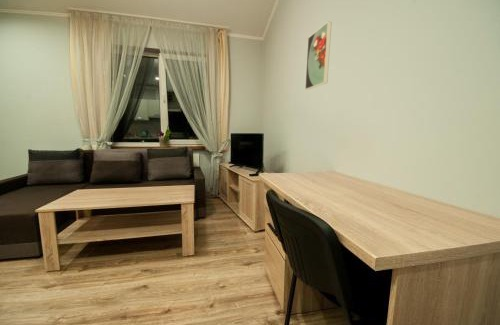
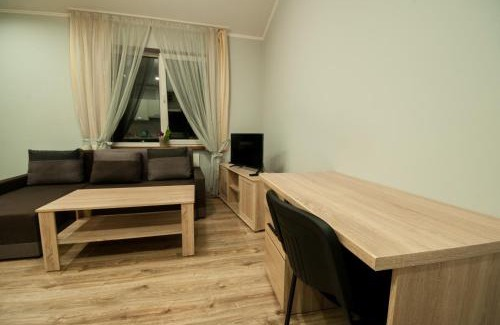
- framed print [304,21,333,91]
